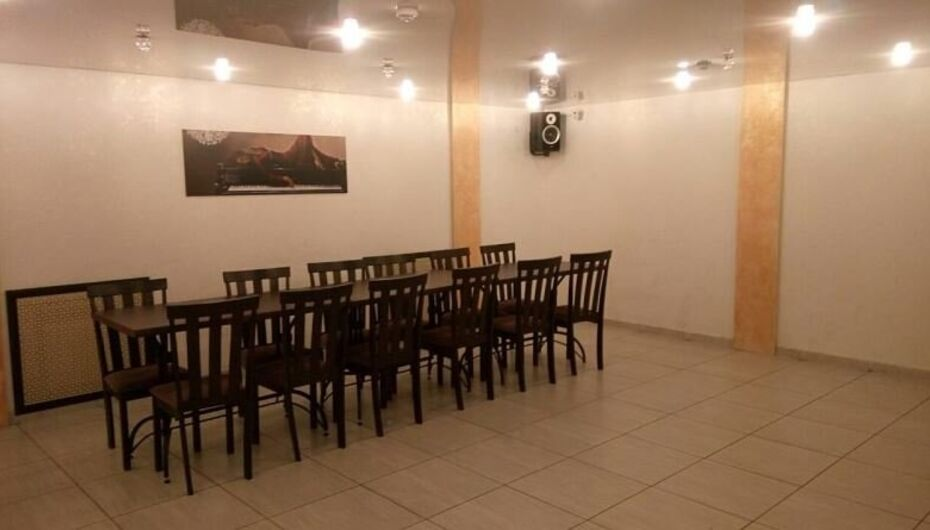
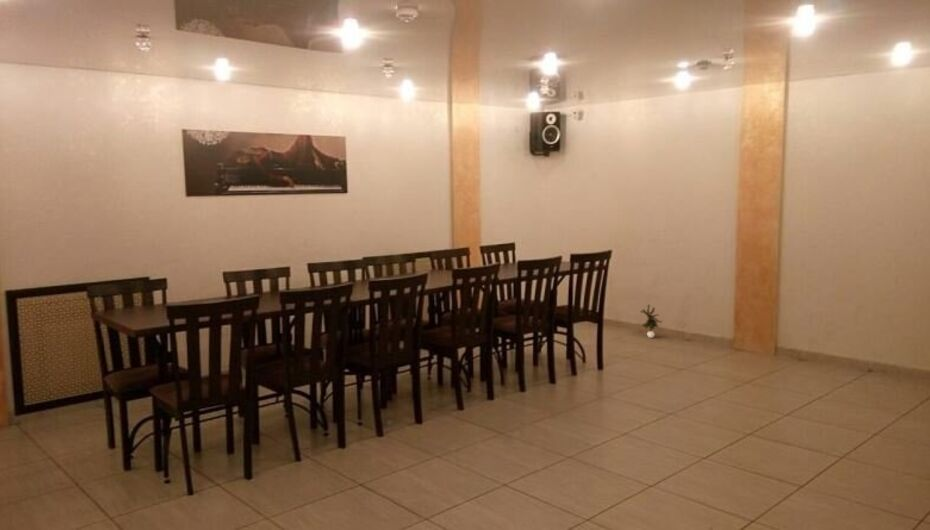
+ potted plant [639,303,664,339]
